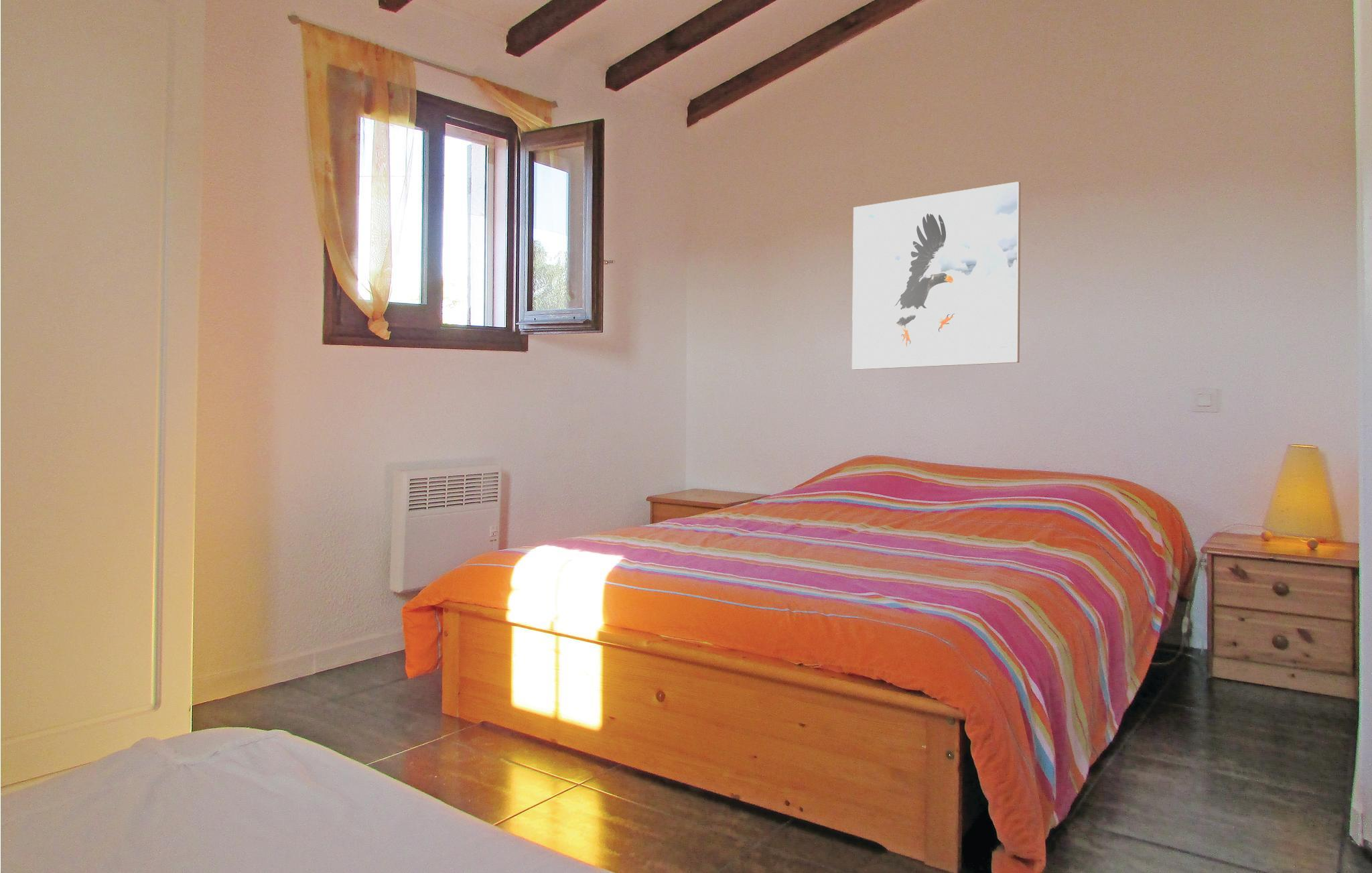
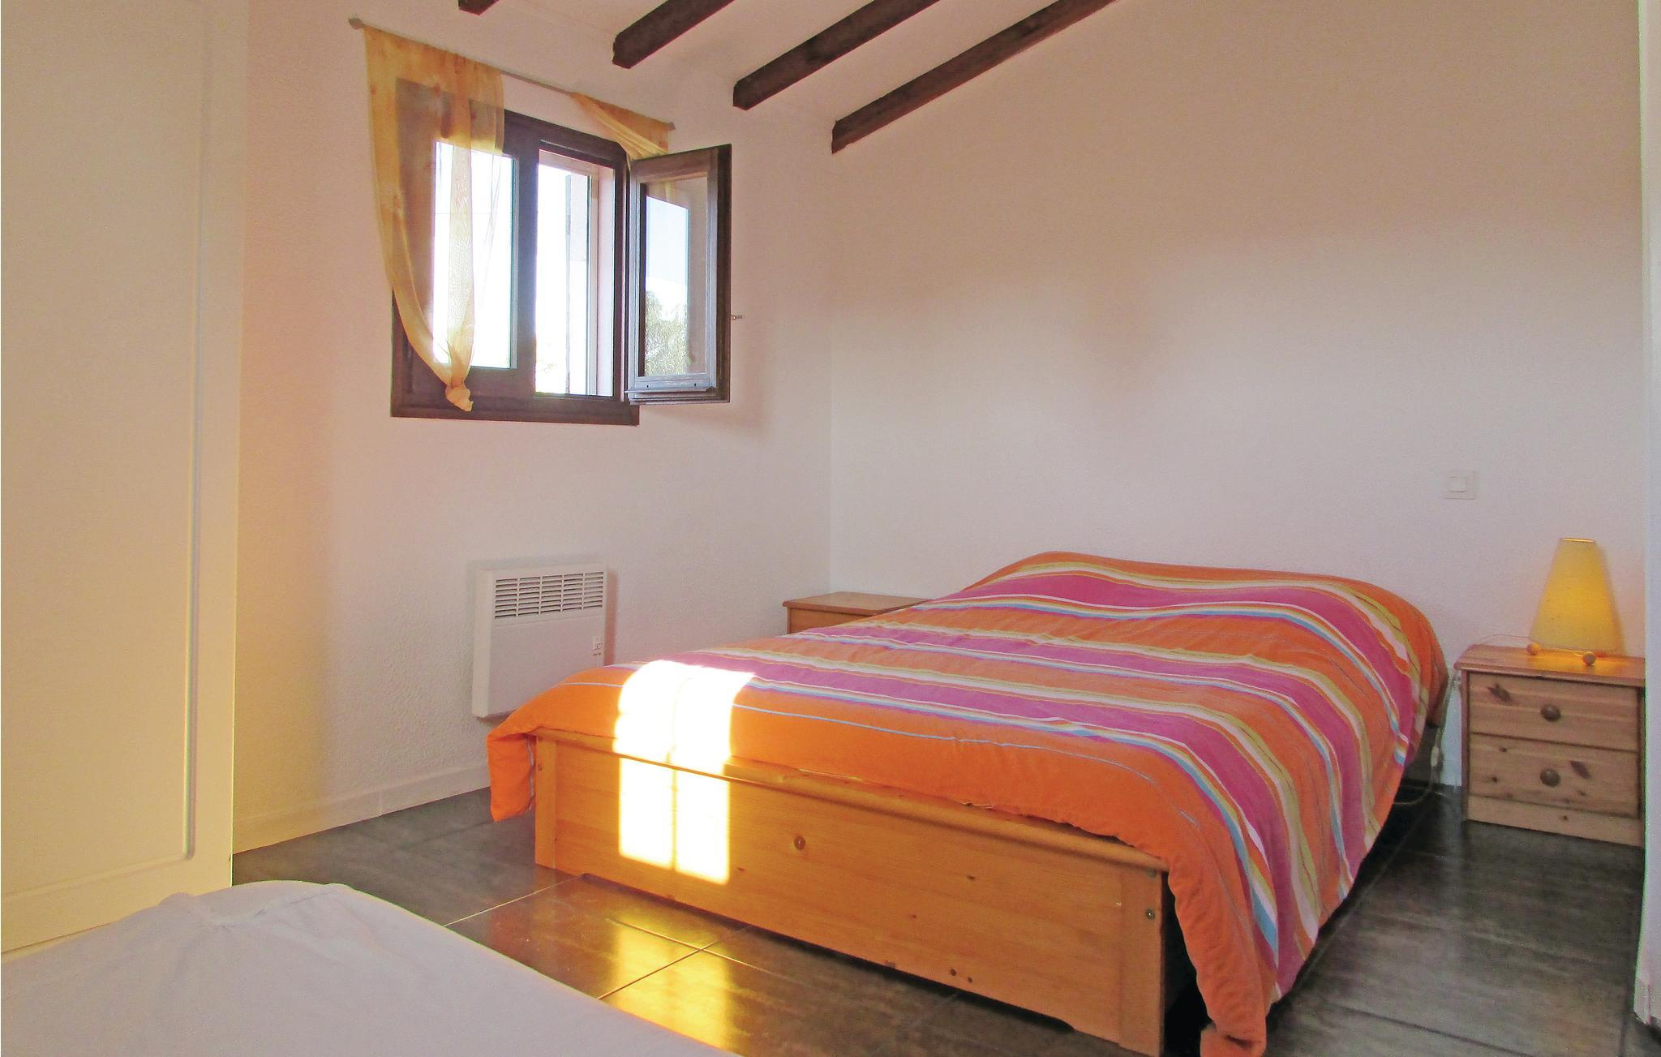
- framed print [851,181,1022,371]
